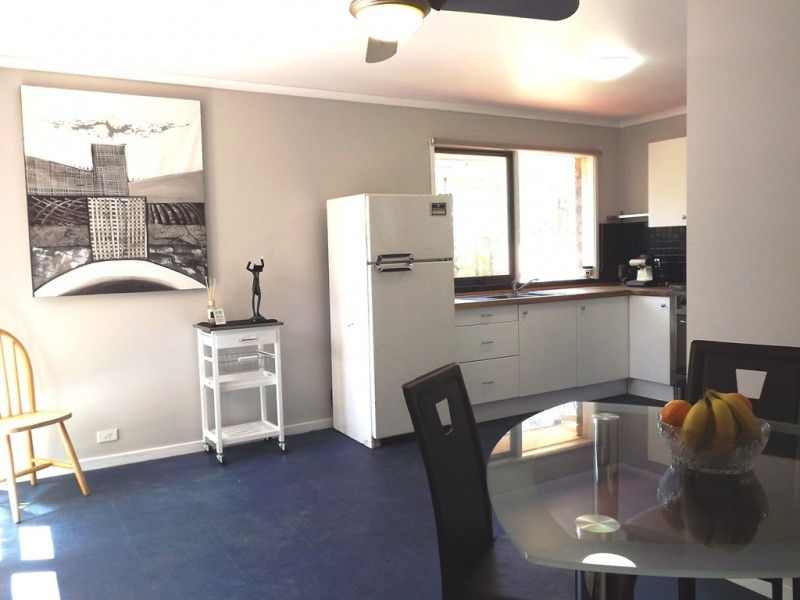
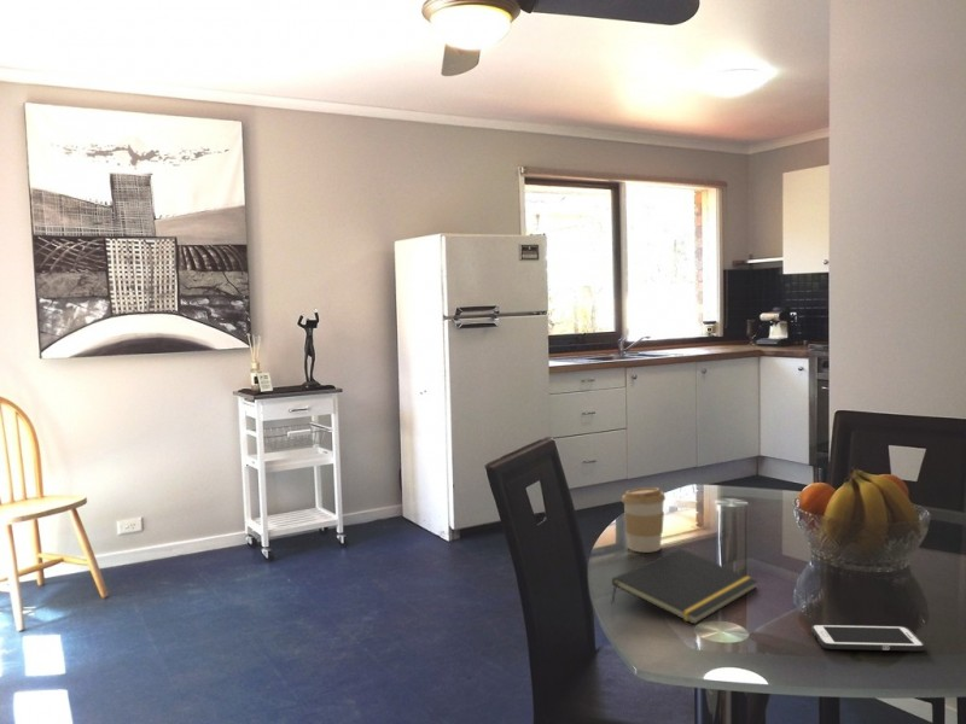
+ coffee cup [621,486,667,554]
+ notepad [610,548,760,625]
+ cell phone [810,624,926,652]
